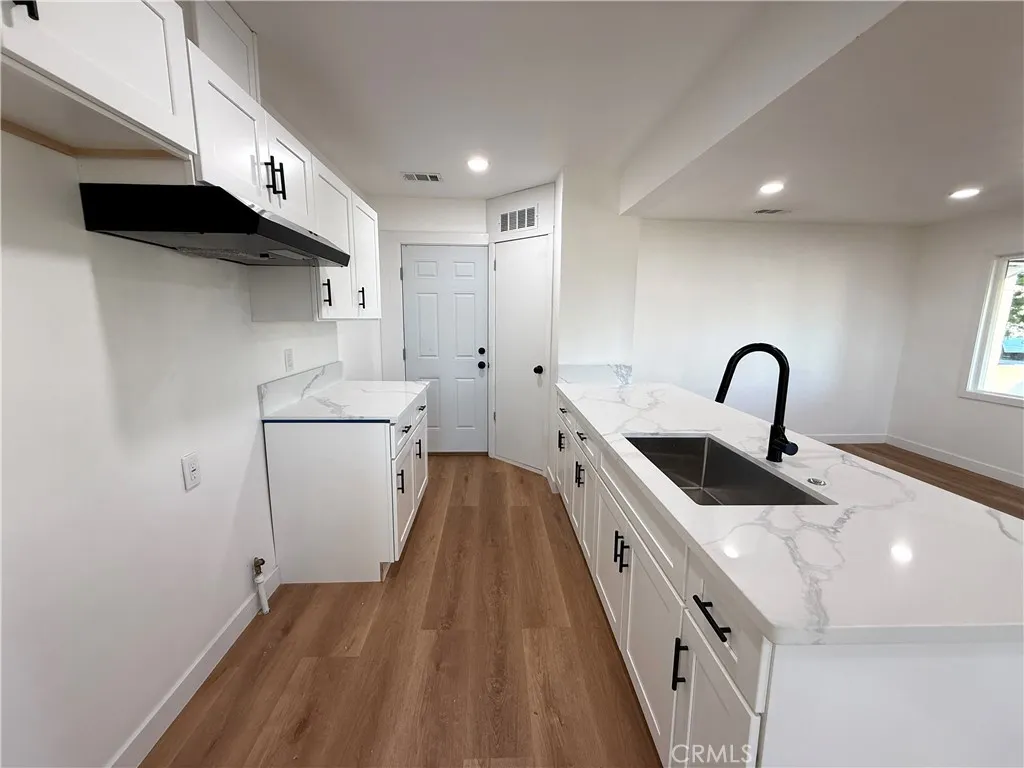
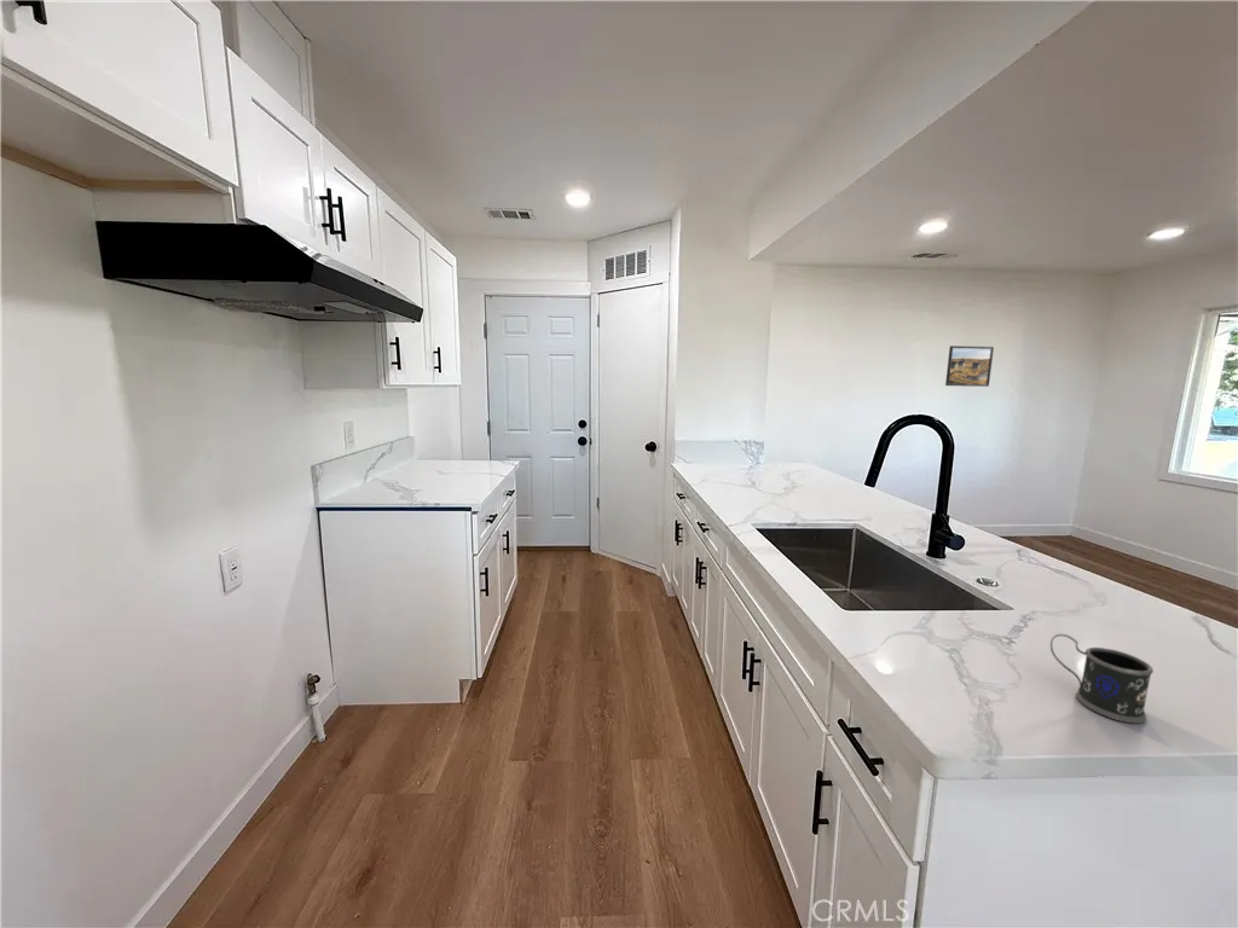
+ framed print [944,344,995,388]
+ mug [1049,633,1155,724]
